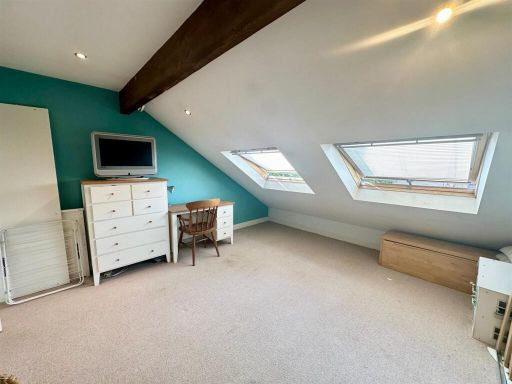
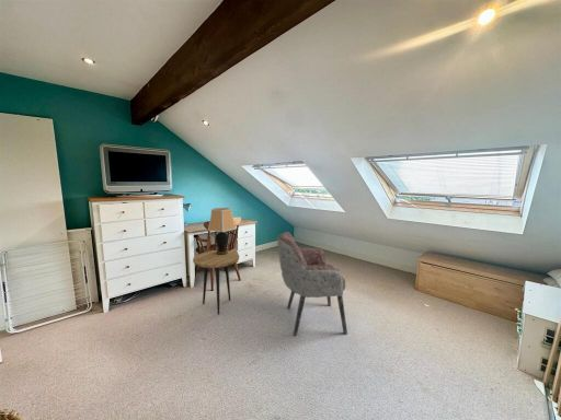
+ table lamp [207,207,237,255]
+ armchair [276,231,348,337]
+ side table [192,249,240,316]
